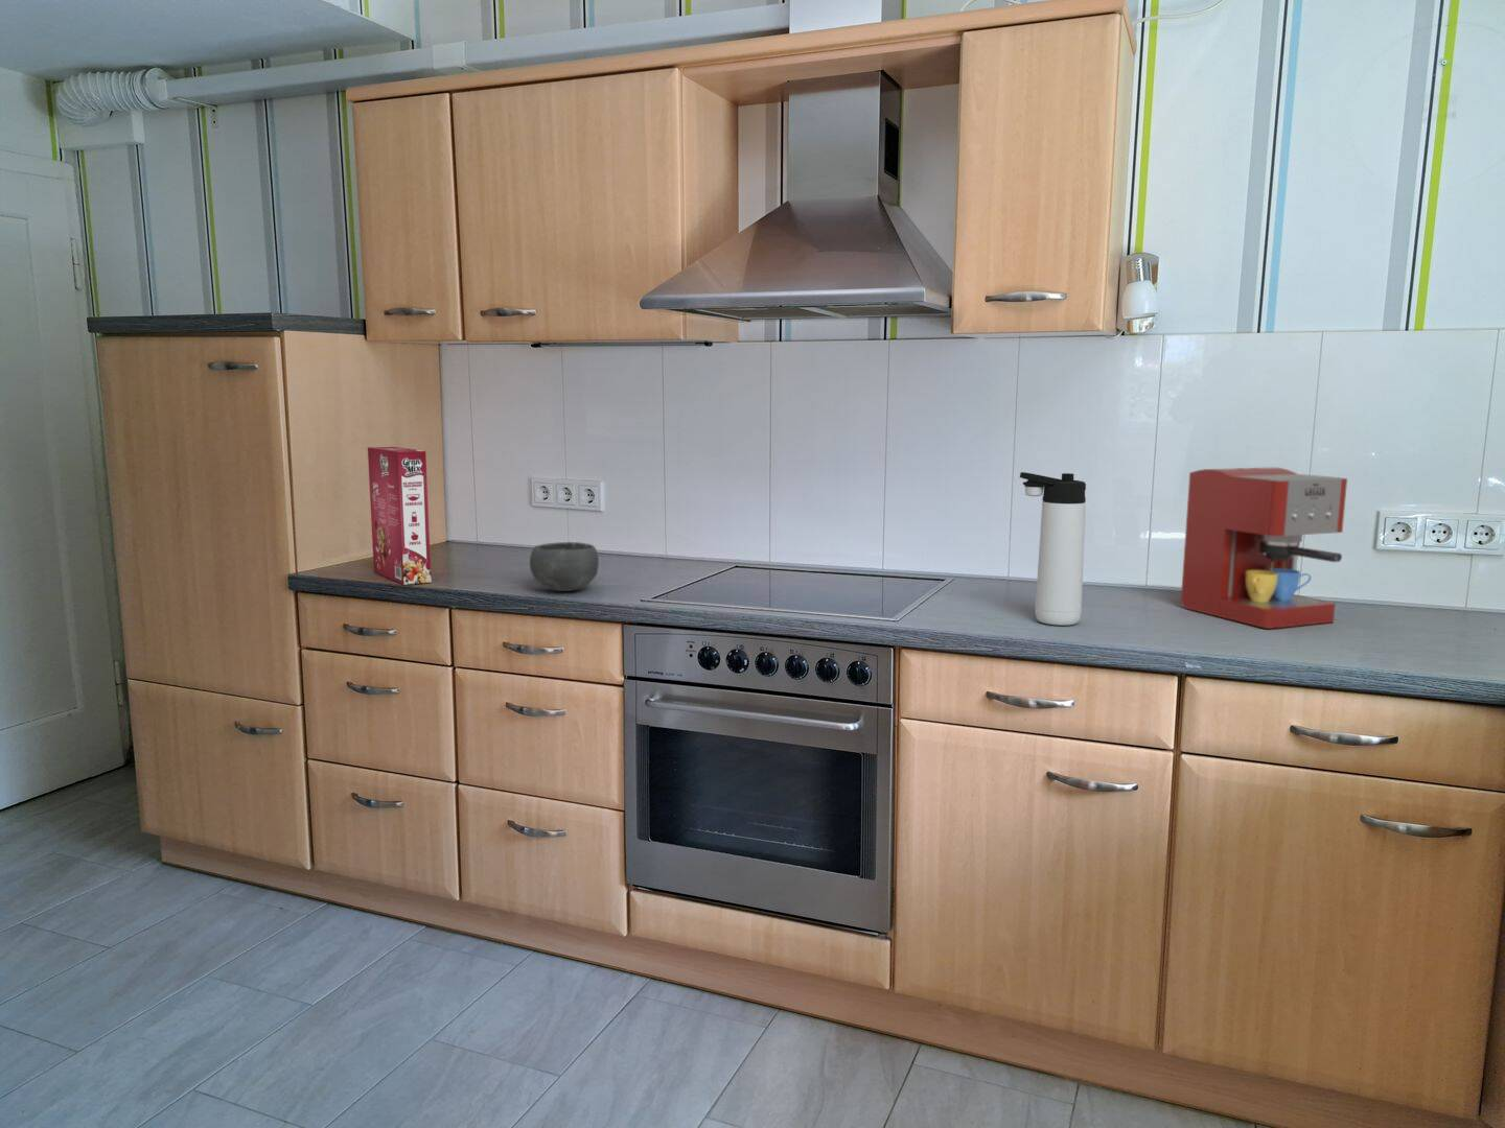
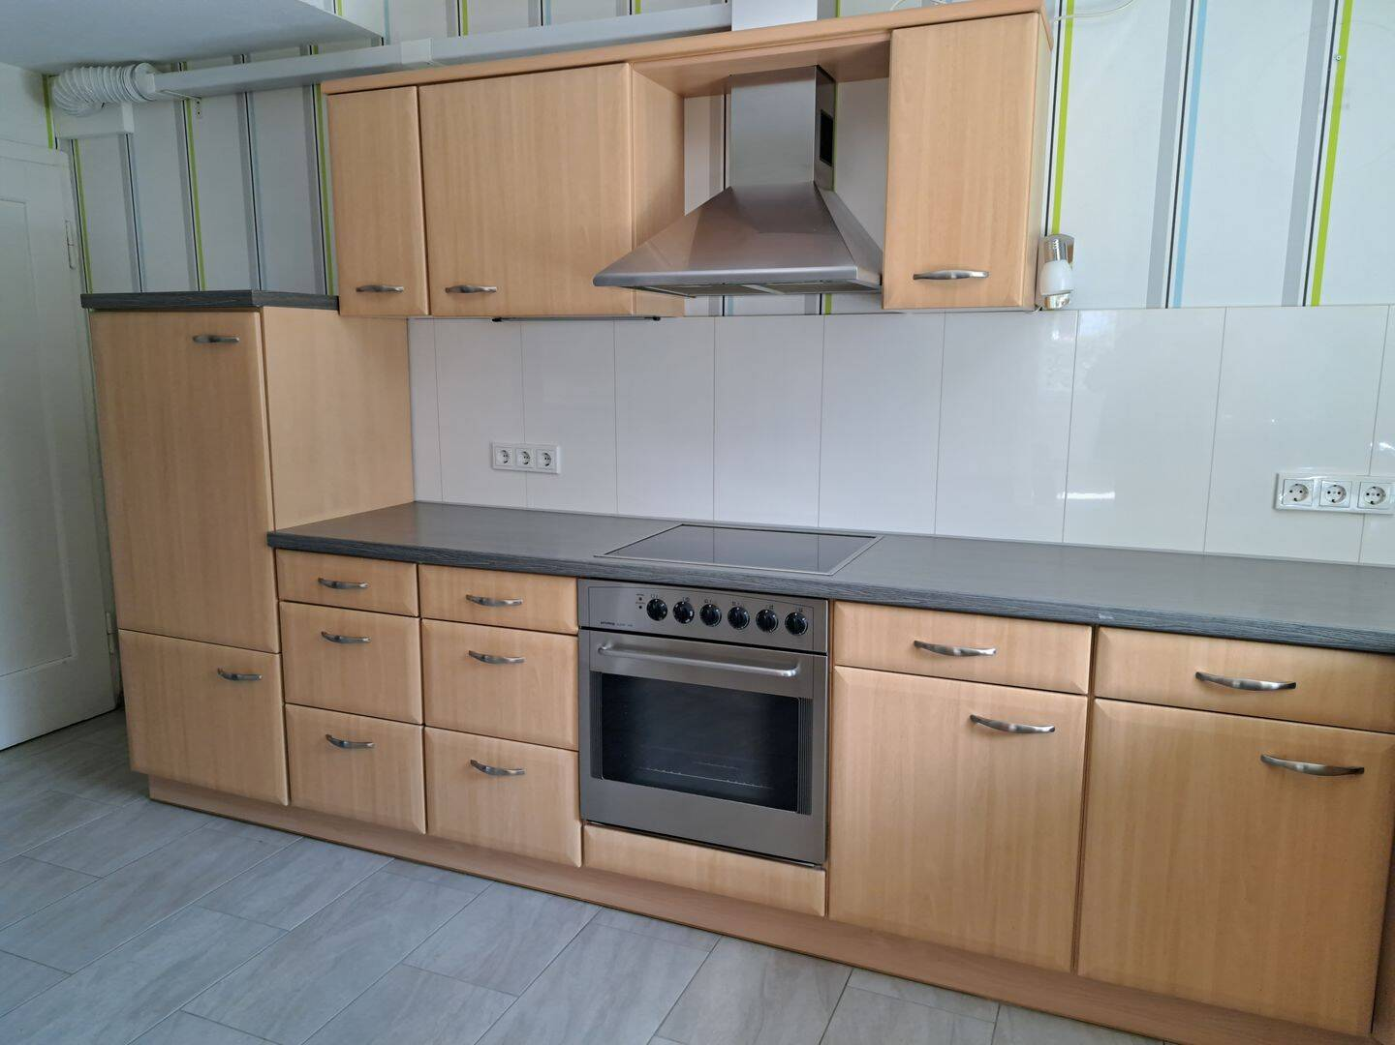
- bowl [529,541,600,592]
- coffee maker [1180,466,1349,630]
- cereal box [367,446,433,587]
- thermos bottle [1019,472,1087,627]
